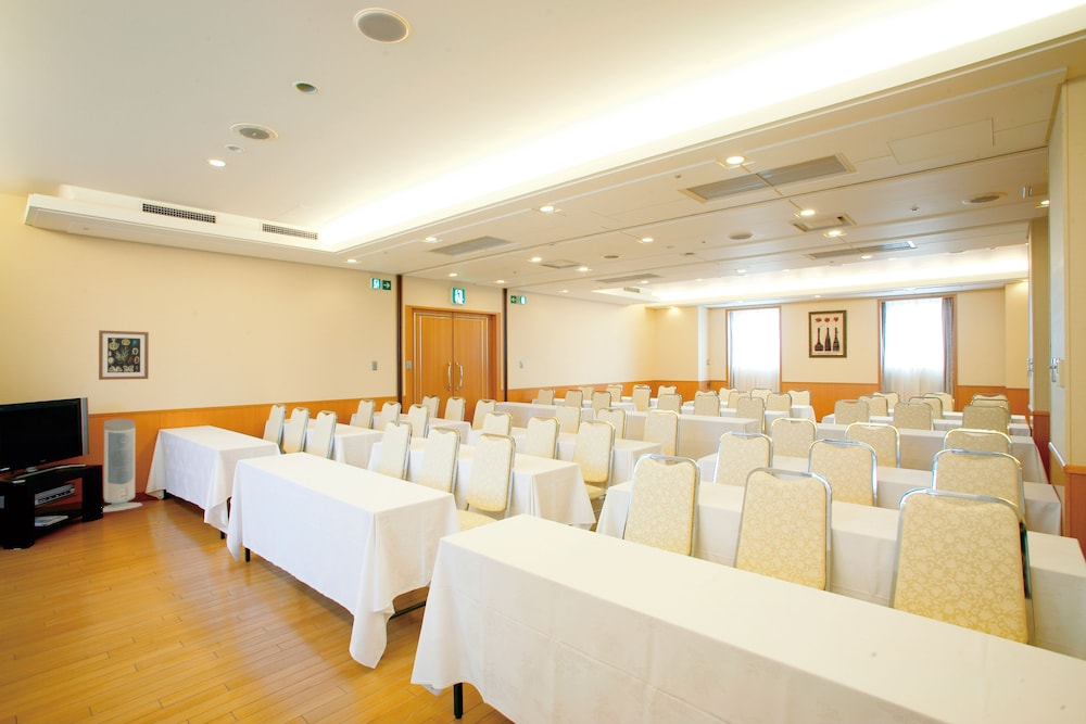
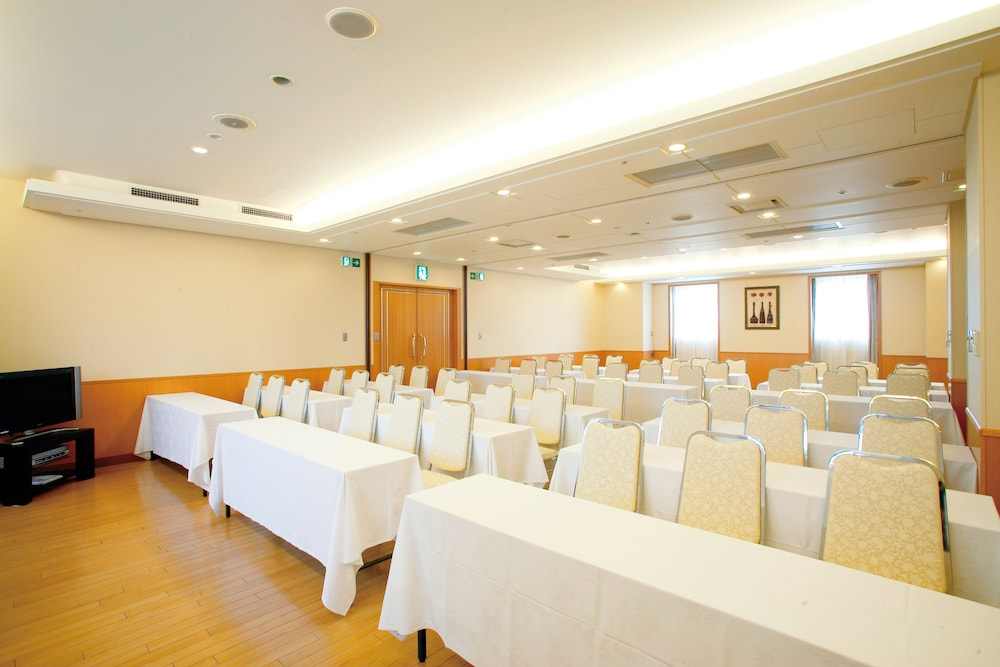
- air purifier [102,418,143,513]
- wall art [98,329,150,381]
